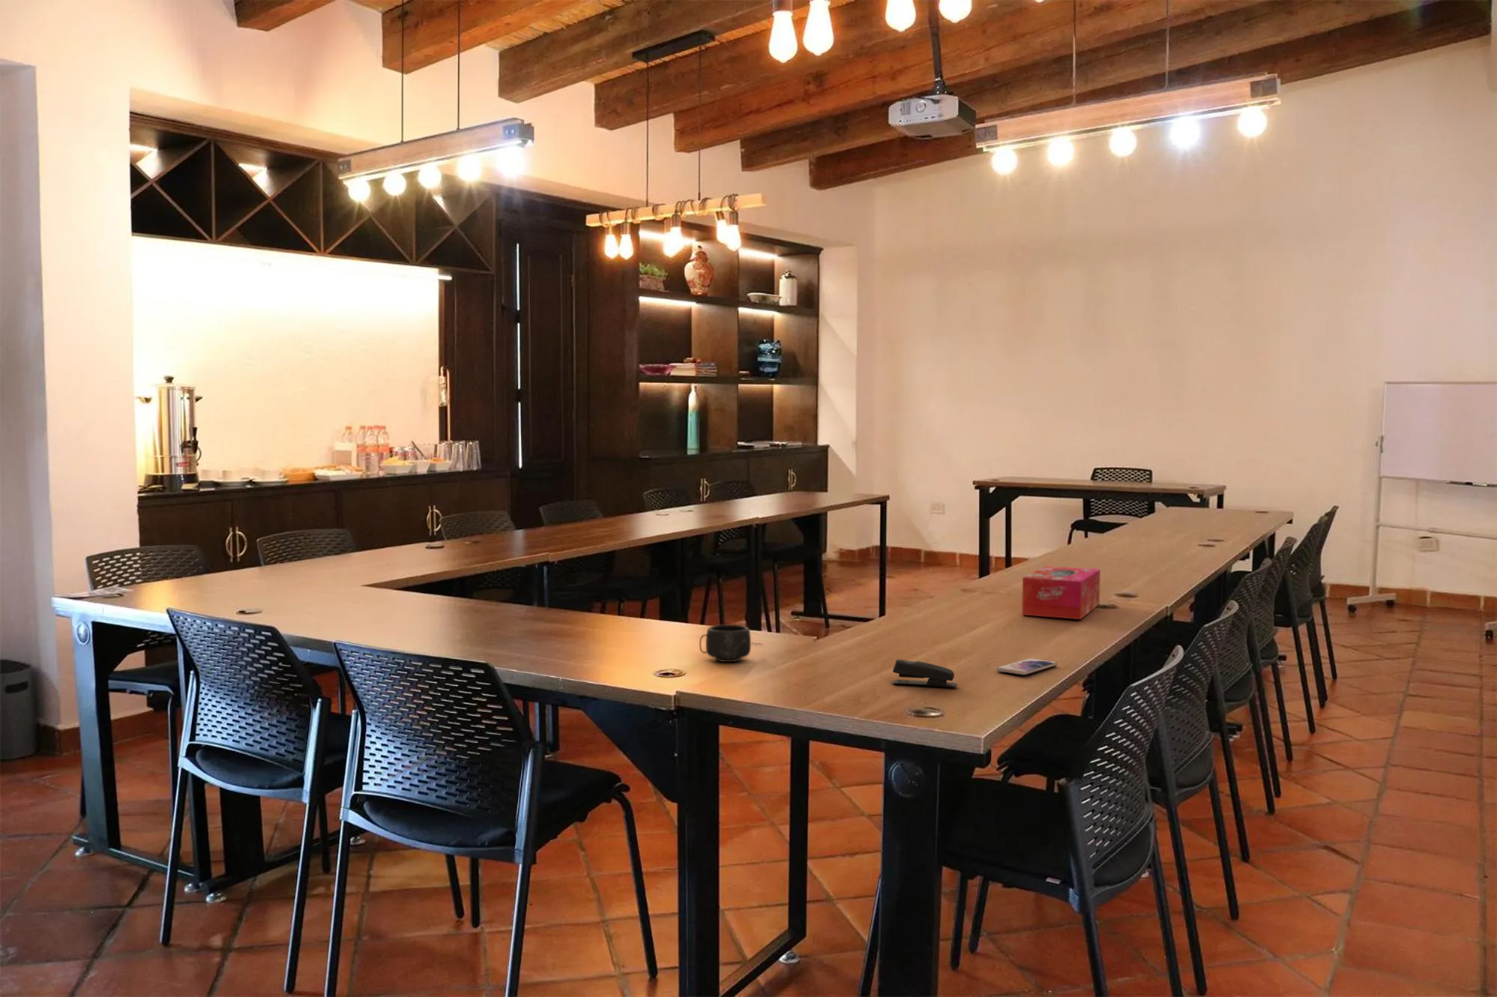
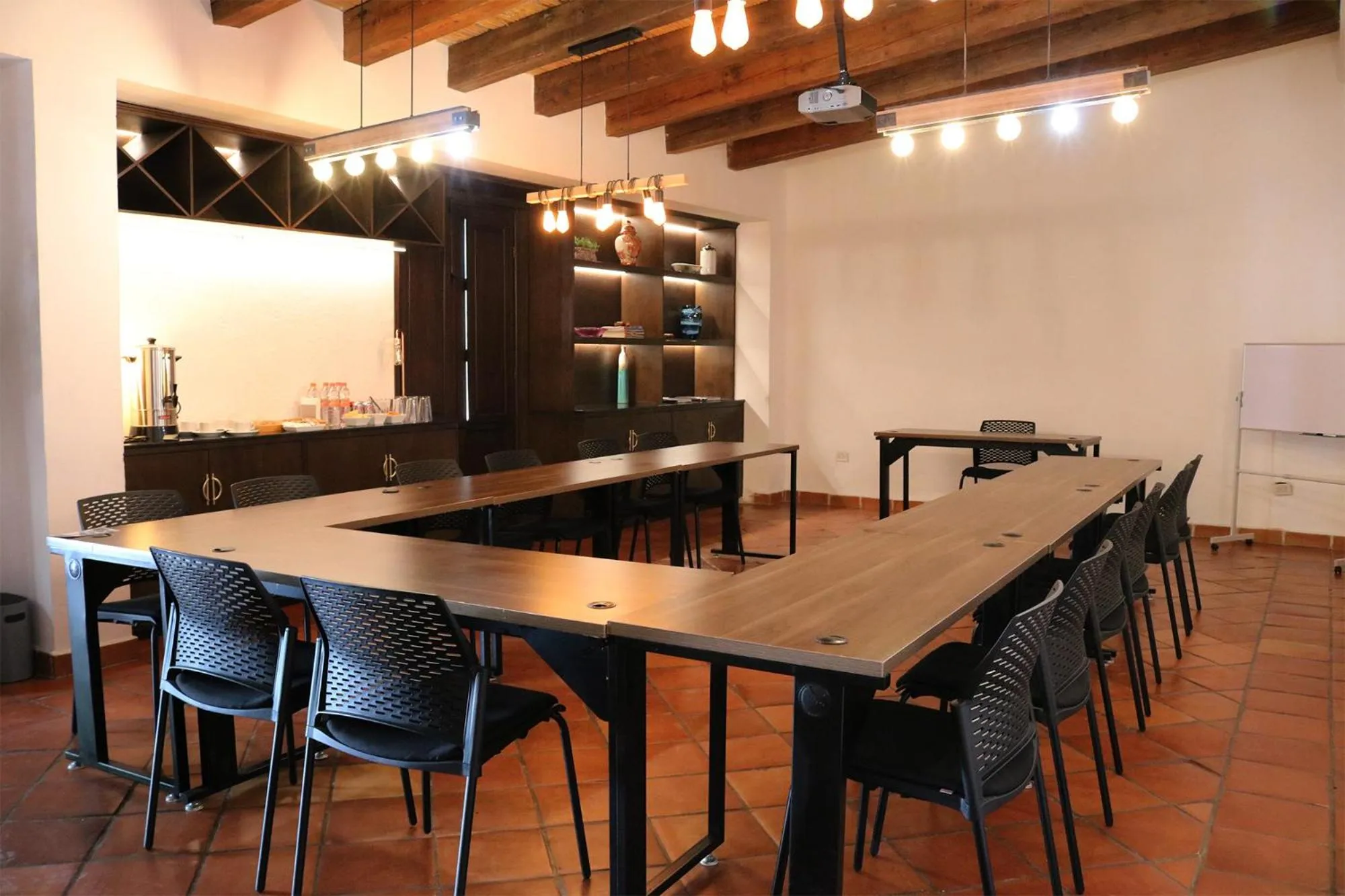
- tissue box [1021,565,1101,620]
- smartphone [996,658,1058,675]
- stapler [892,659,958,688]
- mug [699,624,751,663]
